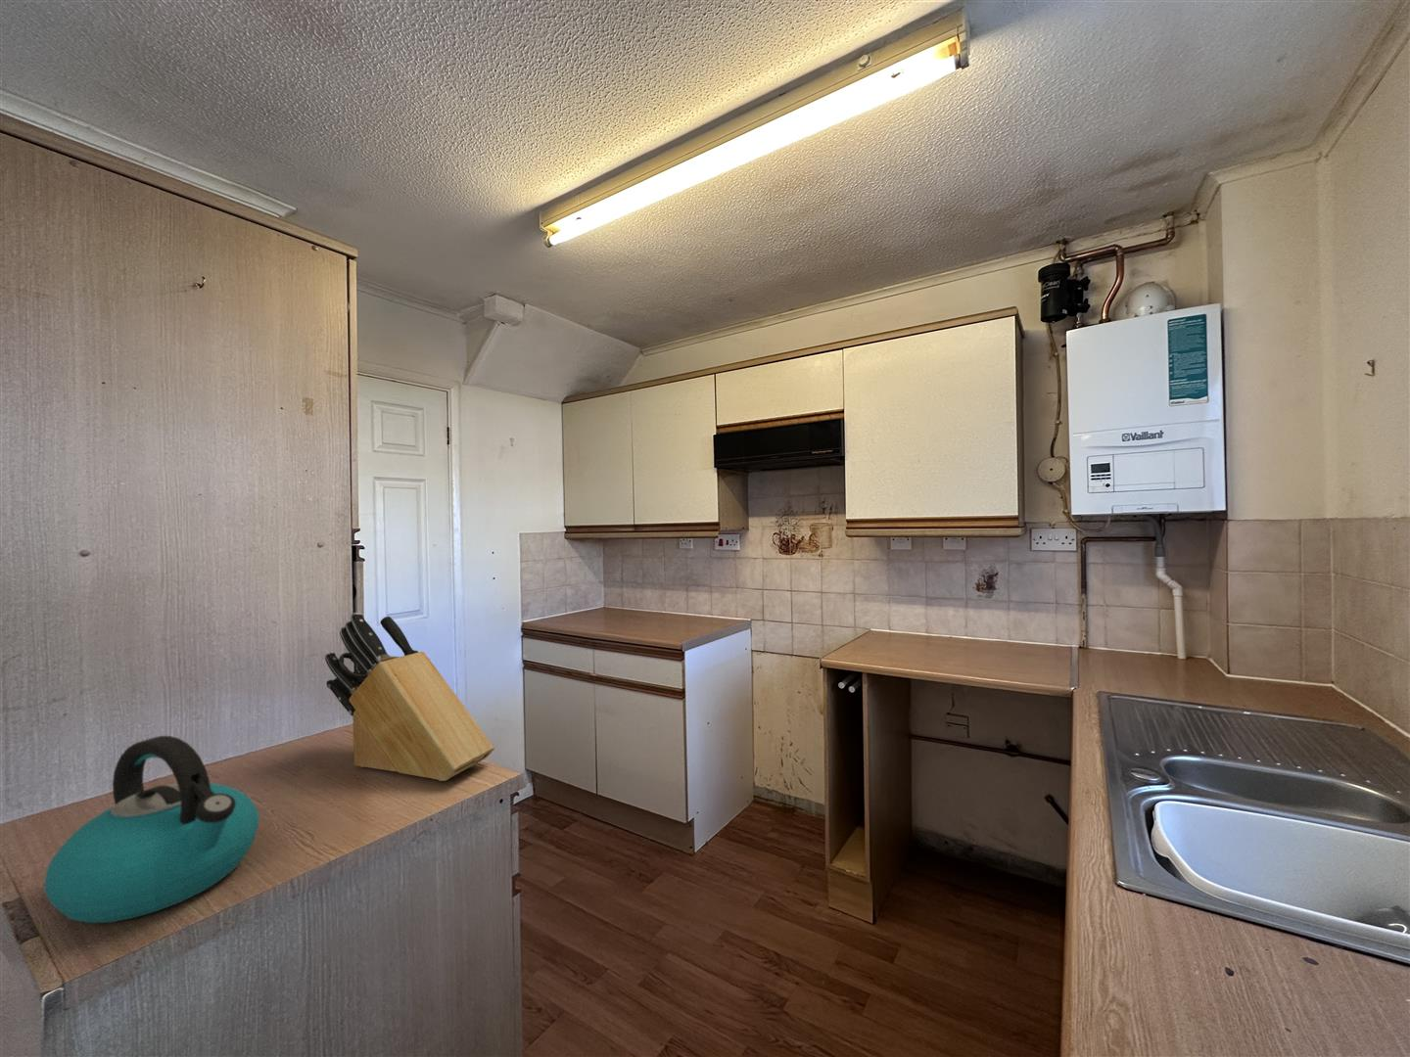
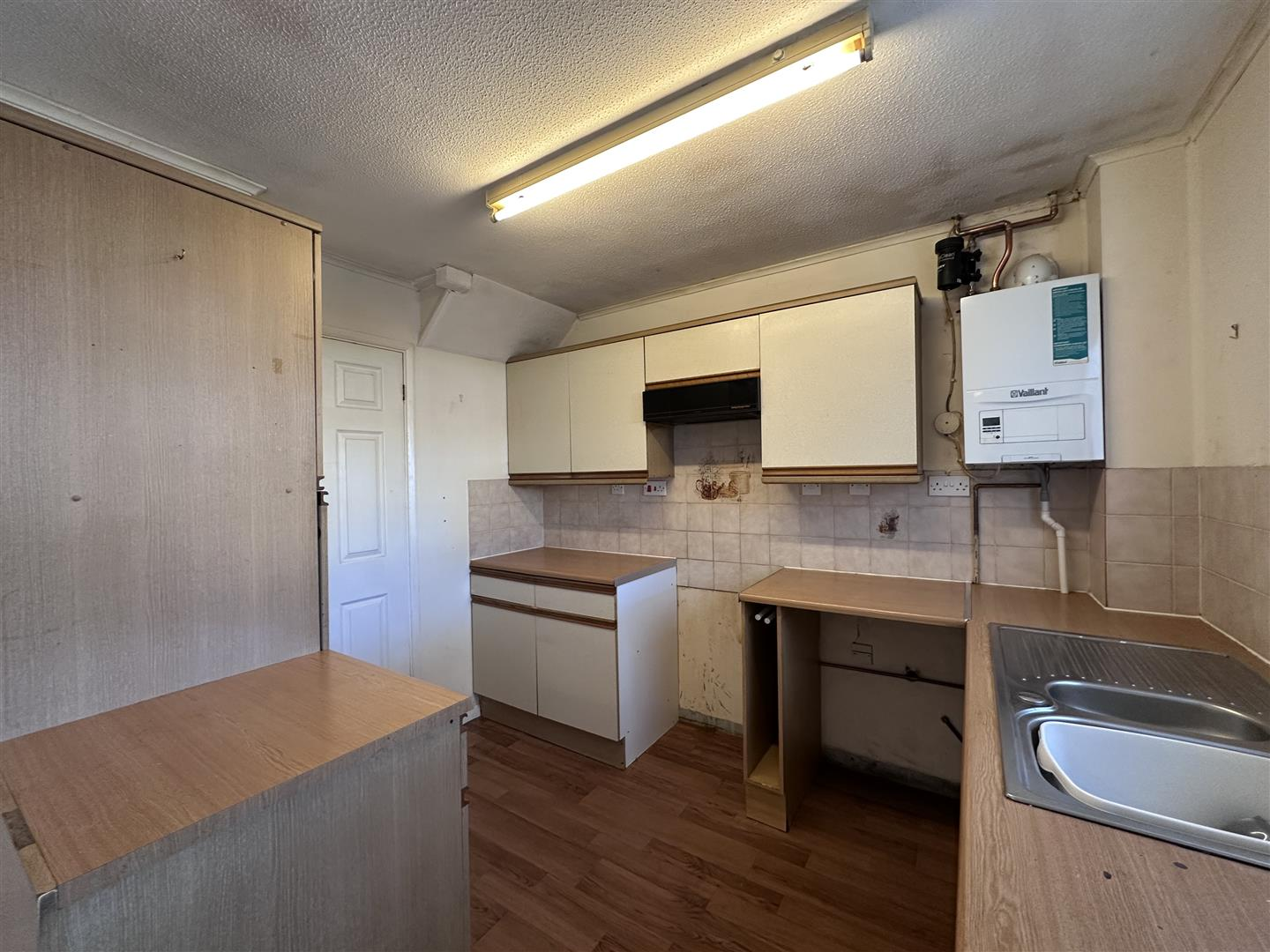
- knife block [324,612,495,782]
- kettle [43,735,261,924]
